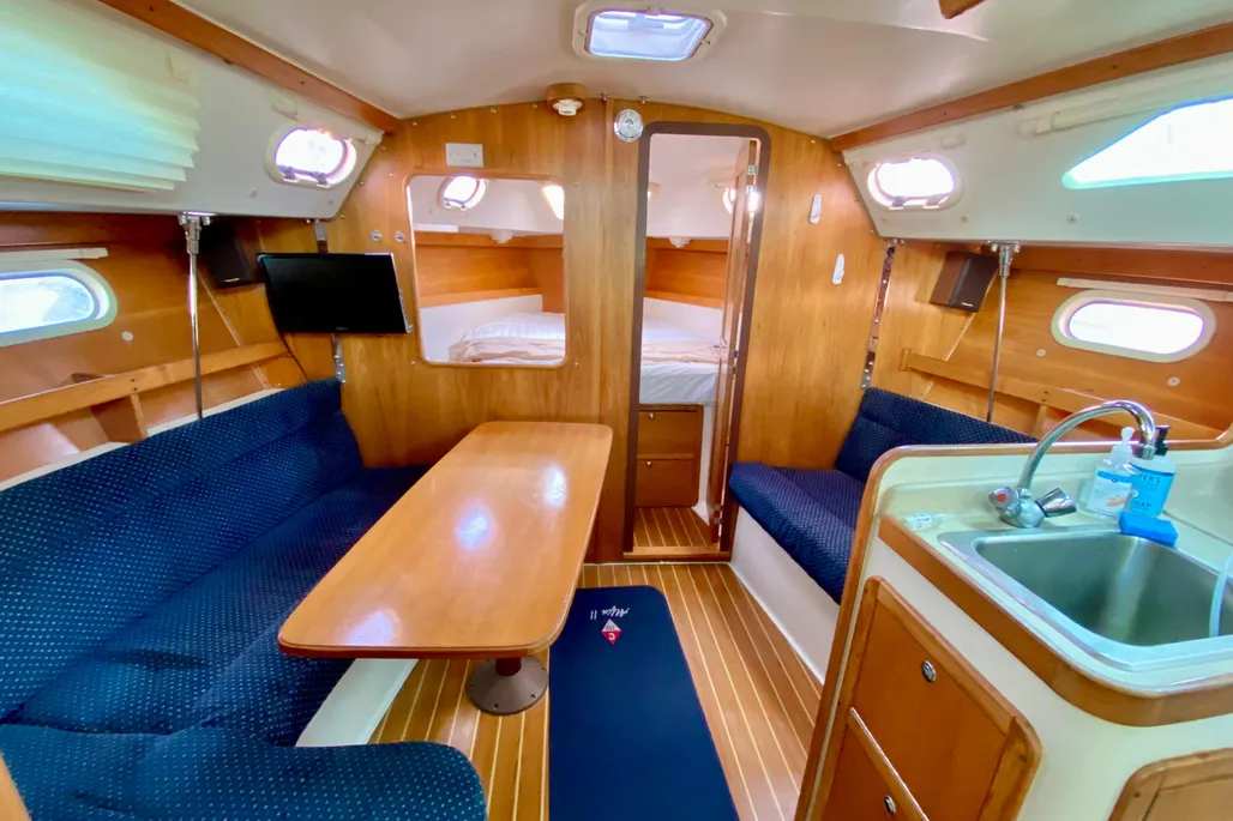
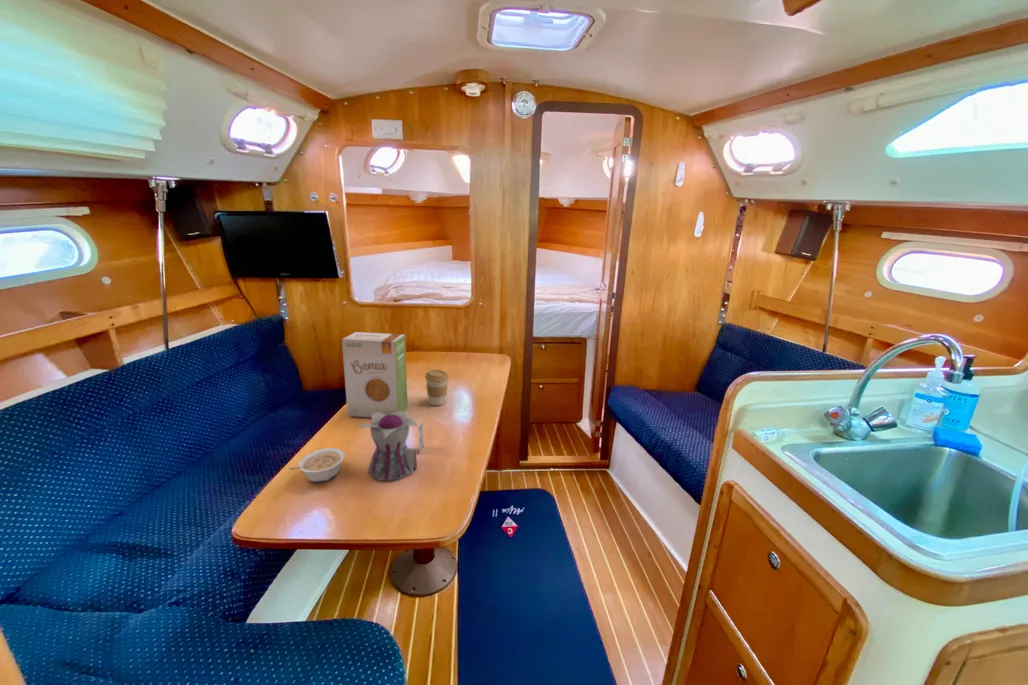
+ teapot [357,411,424,481]
+ legume [287,447,346,483]
+ food box [341,331,409,418]
+ coffee cup [424,369,450,406]
